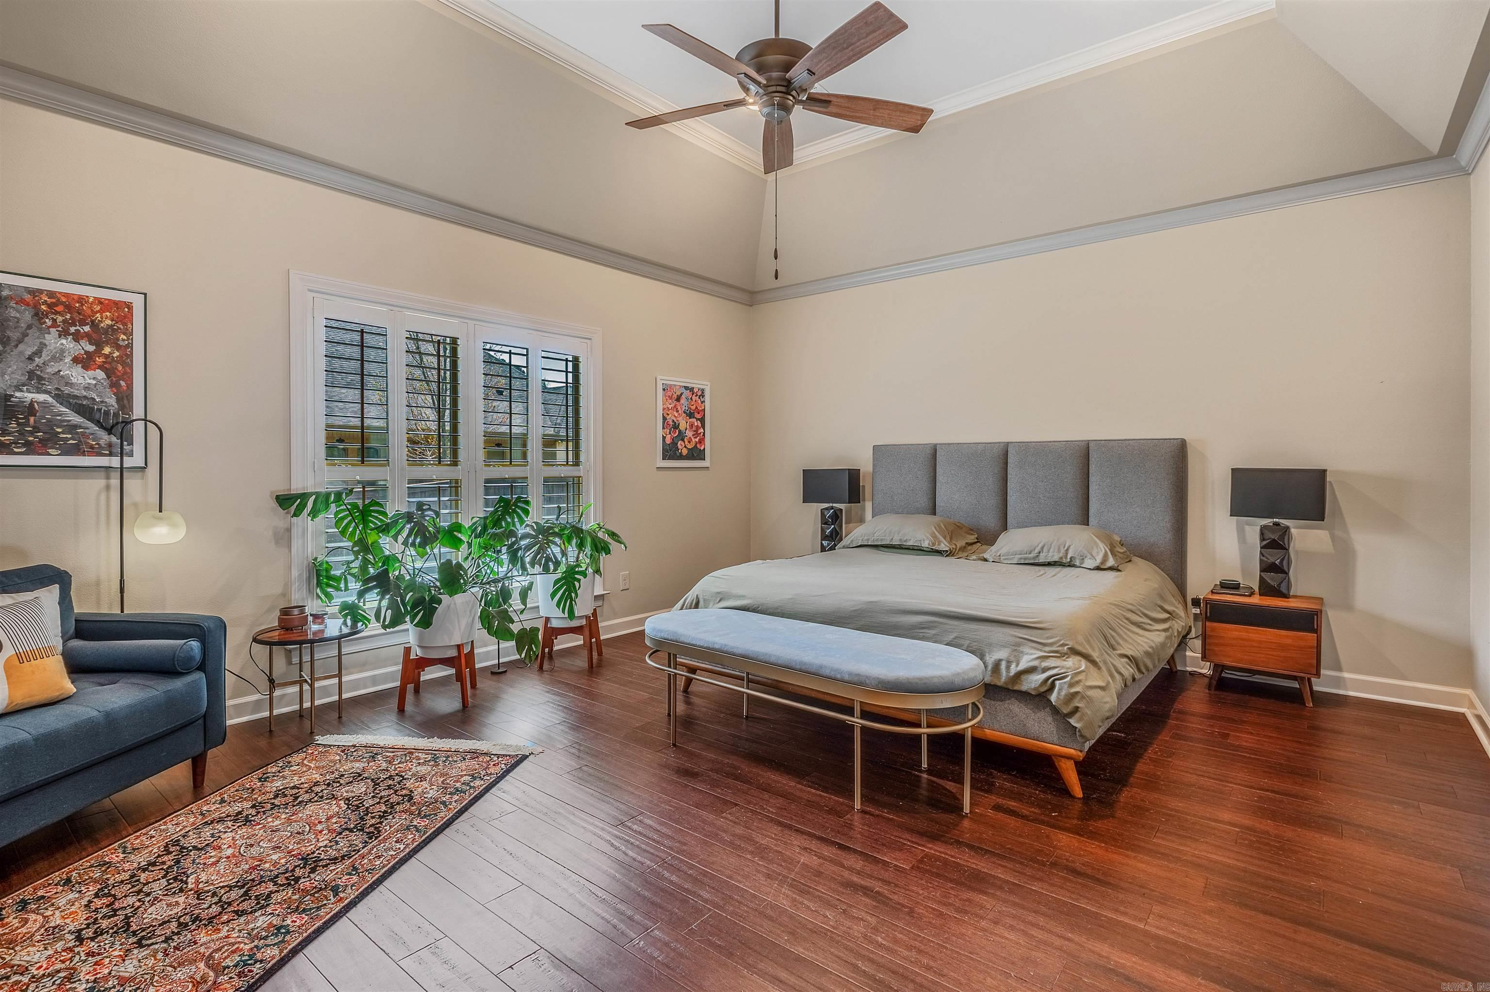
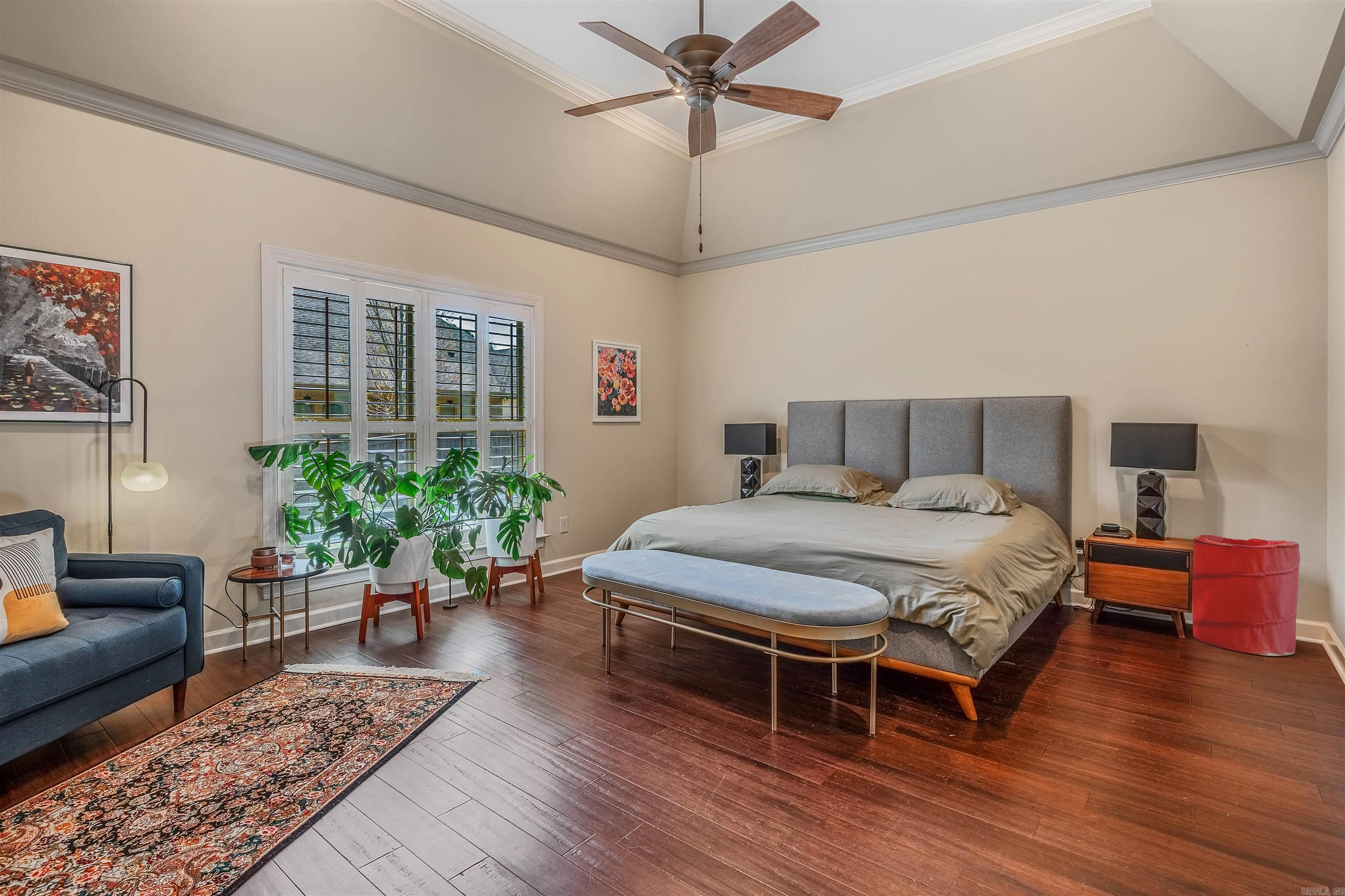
+ laundry hamper [1192,534,1301,657]
